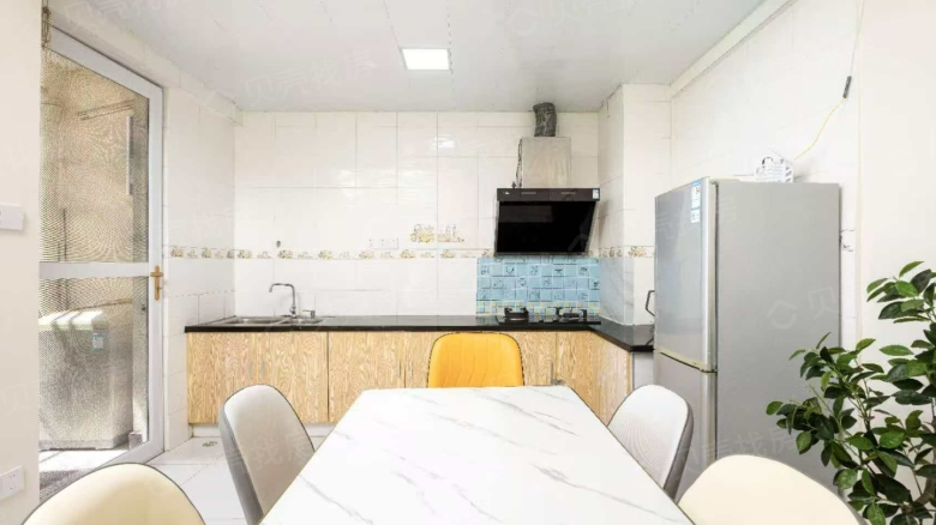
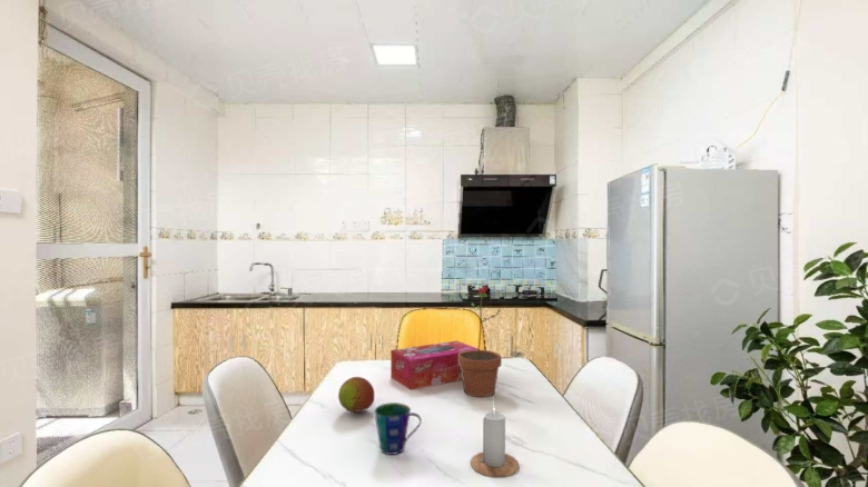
+ cup [373,401,423,456]
+ fruit [337,376,375,414]
+ potted flower [458,286,503,398]
+ tissue box [389,340,479,390]
+ candle [470,397,521,478]
